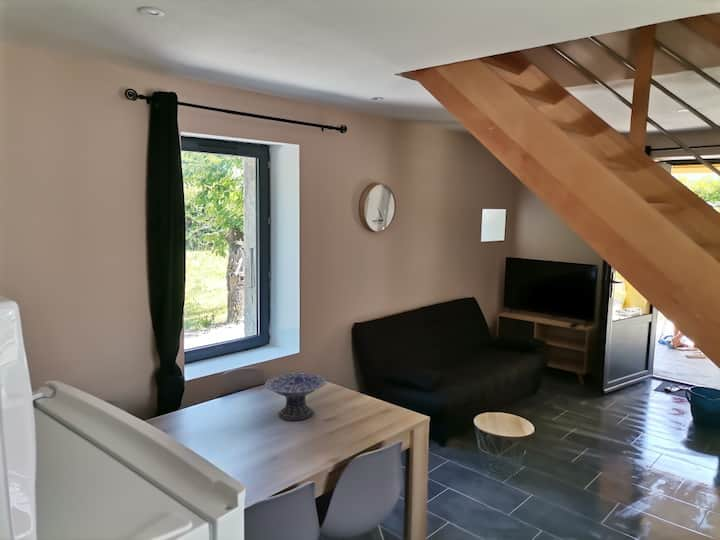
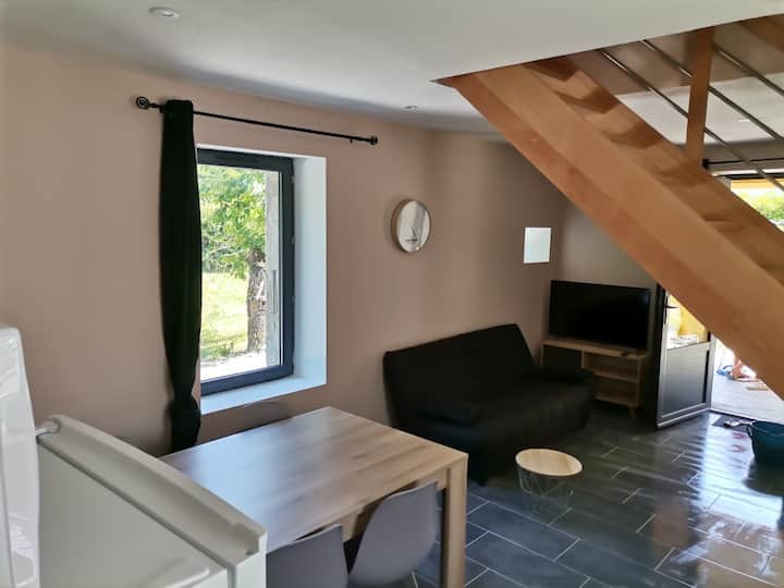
- decorative bowl [264,372,327,421]
